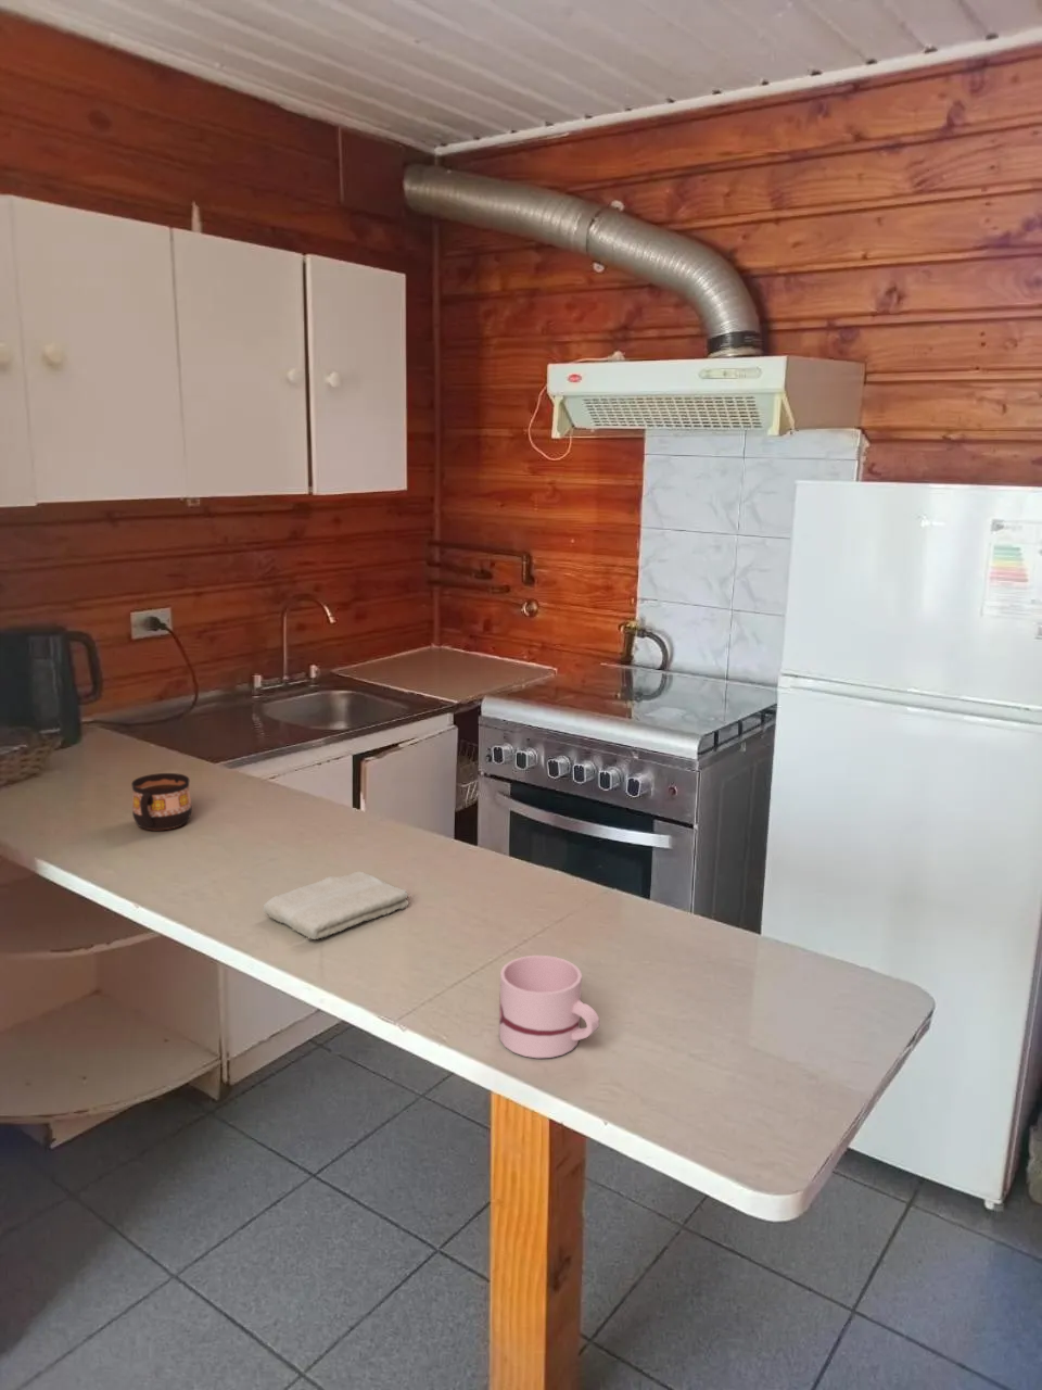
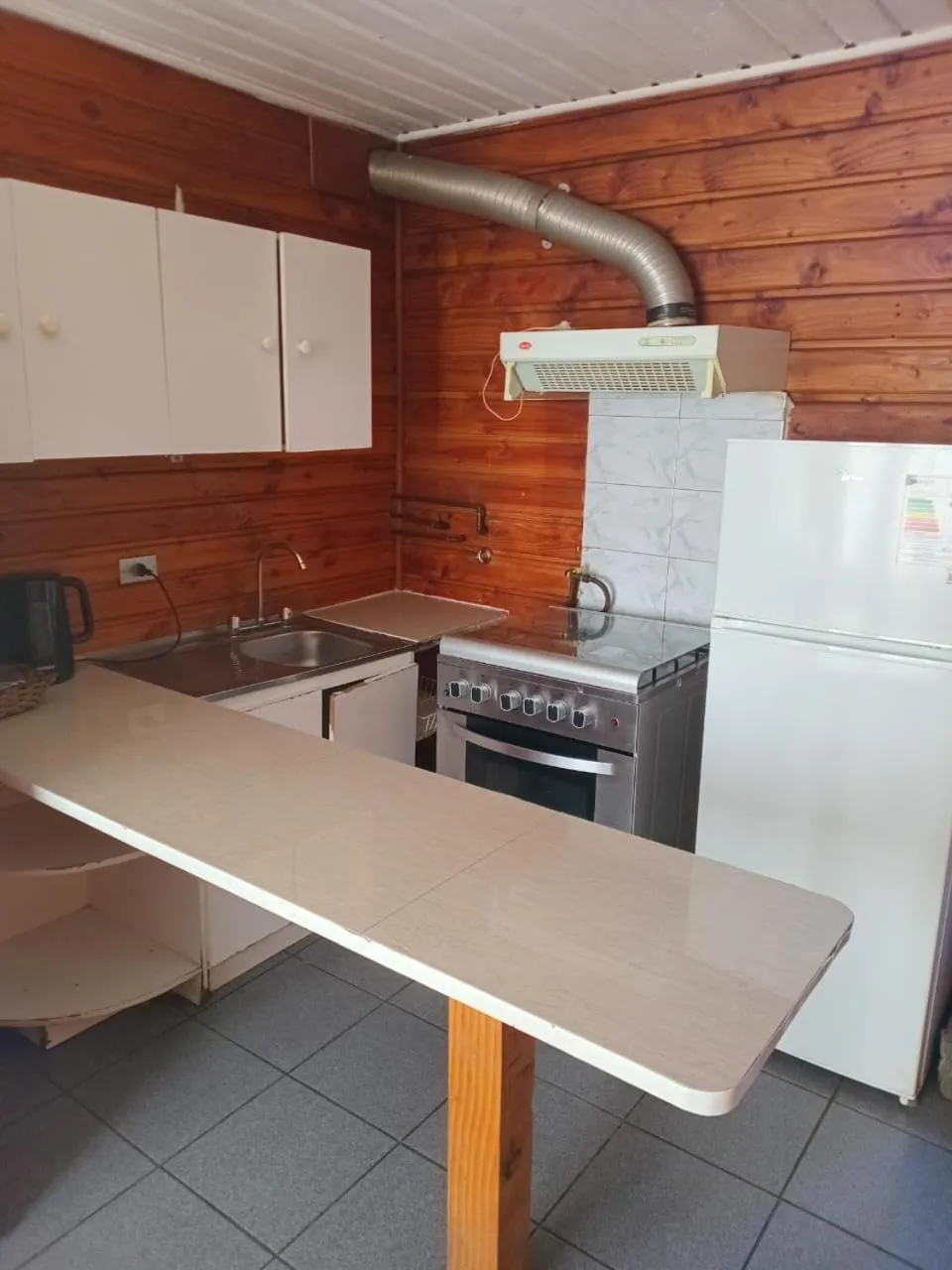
- washcloth [262,871,409,940]
- mug [498,954,600,1058]
- cup [130,772,194,831]
